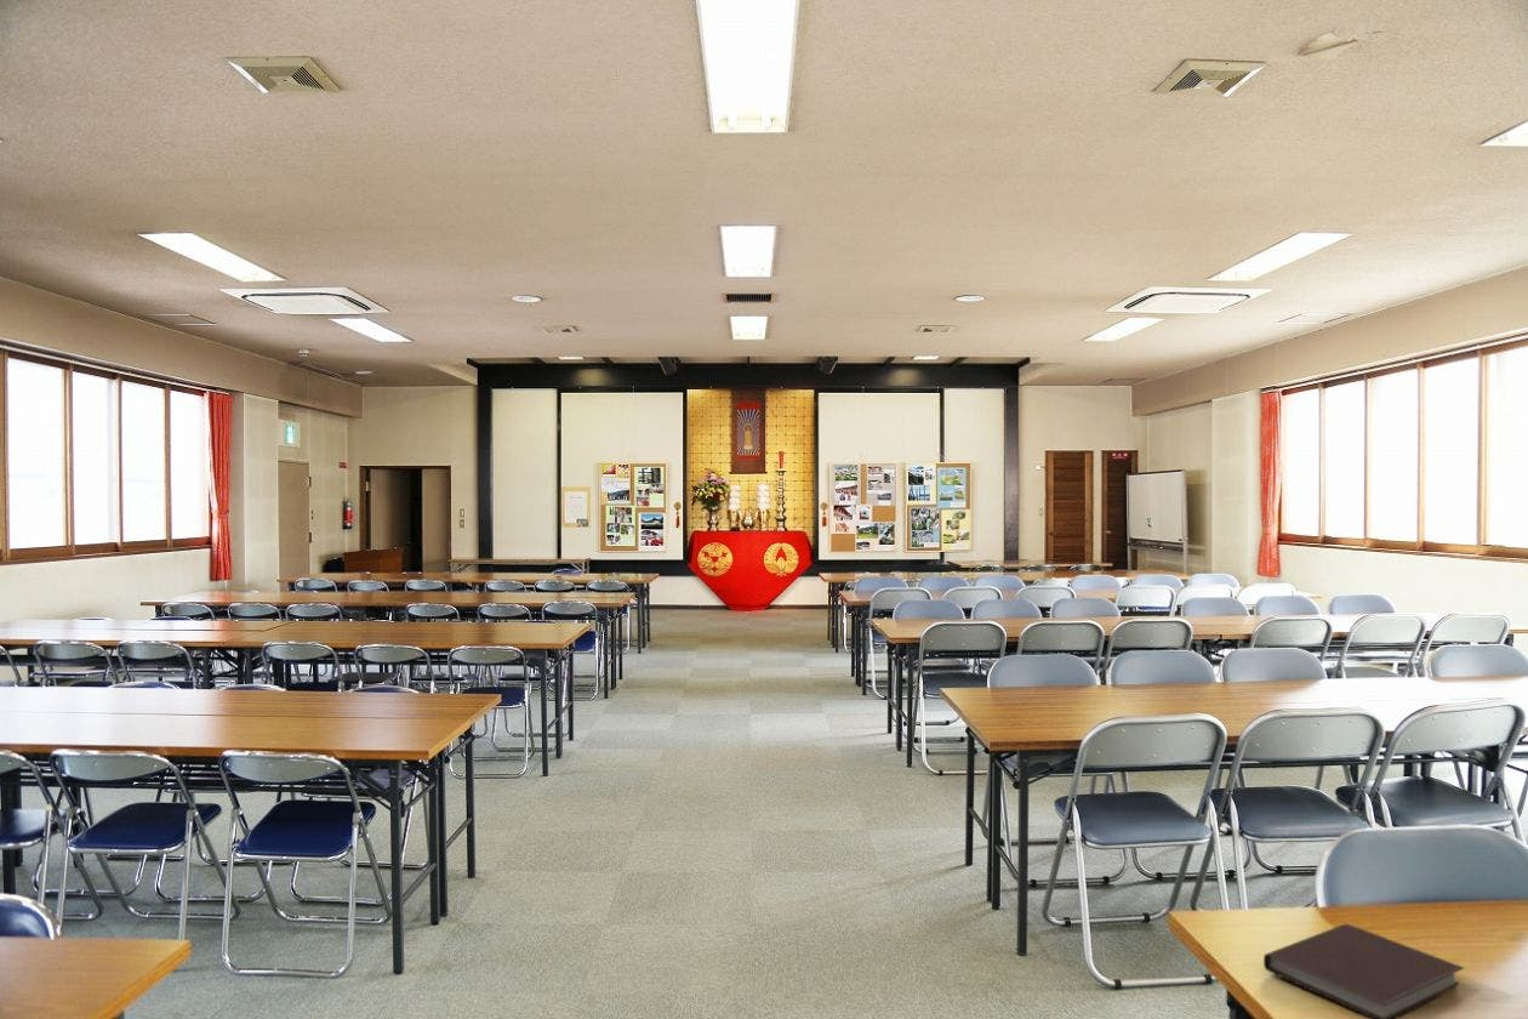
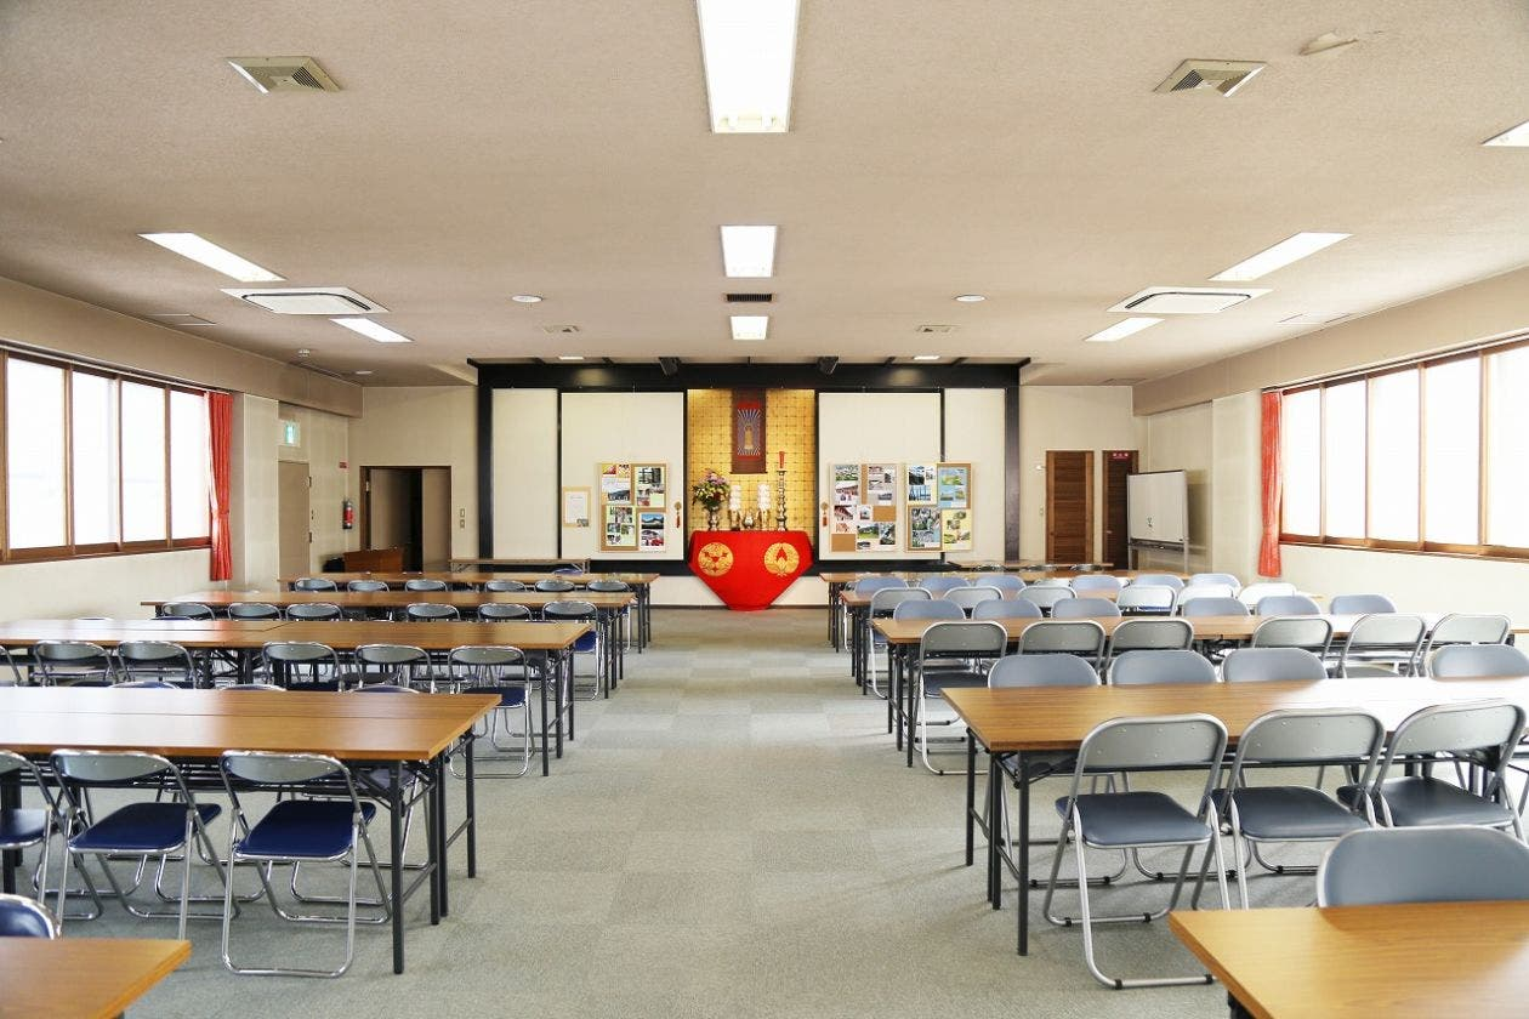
- notebook [1262,923,1465,1019]
